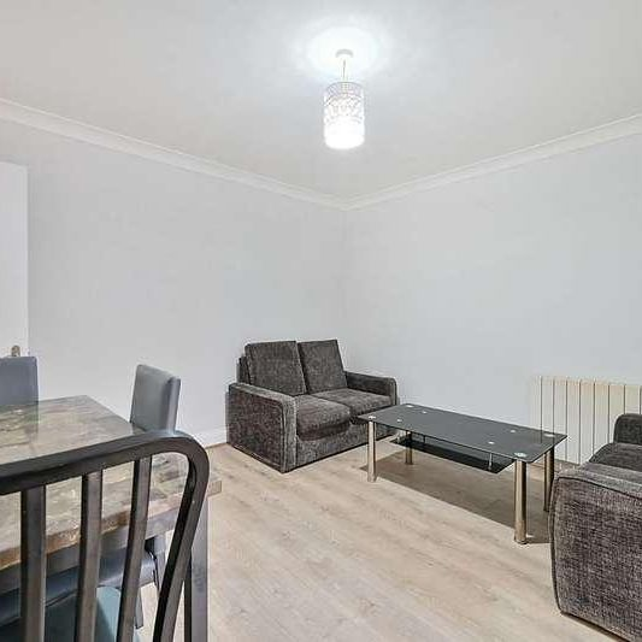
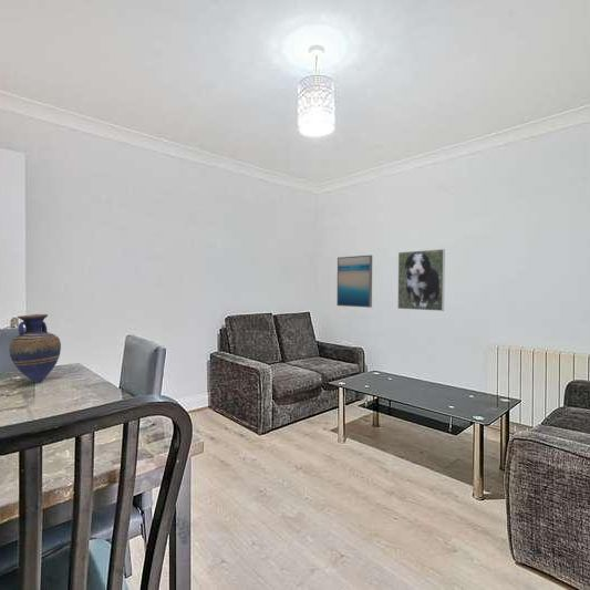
+ vase [8,313,62,384]
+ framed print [396,248,446,312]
+ wall art [335,255,373,309]
